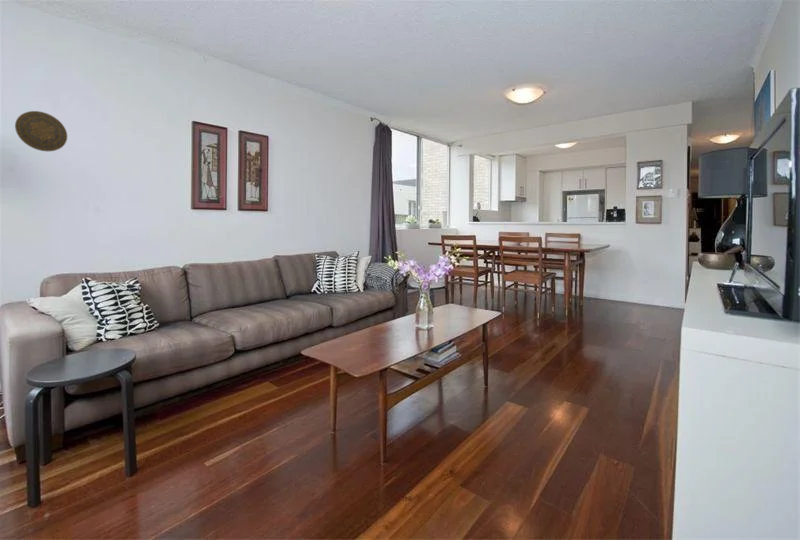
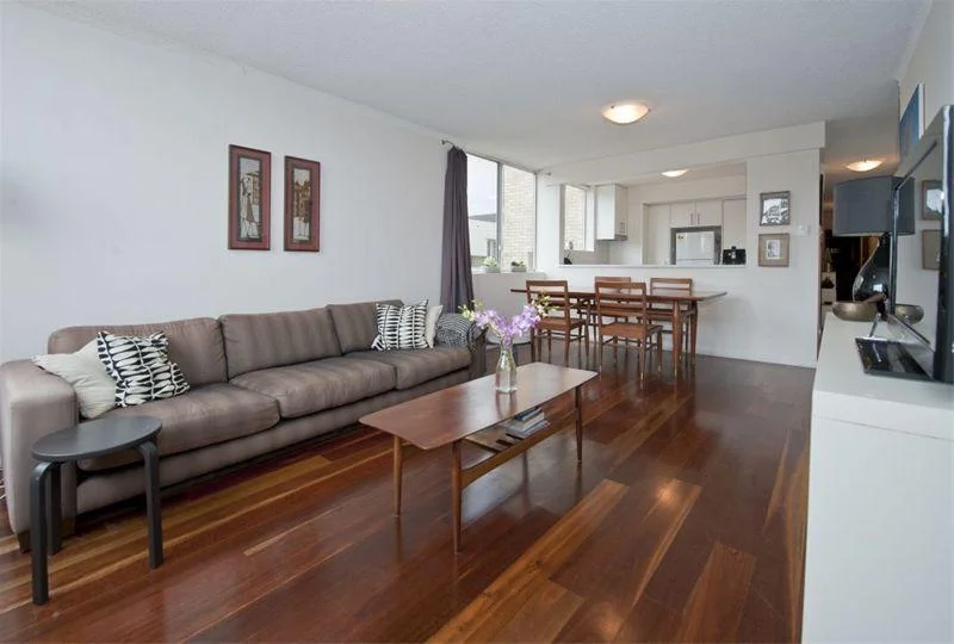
- decorative plate [14,110,68,152]
